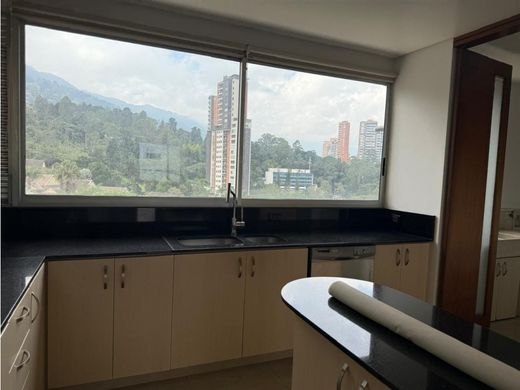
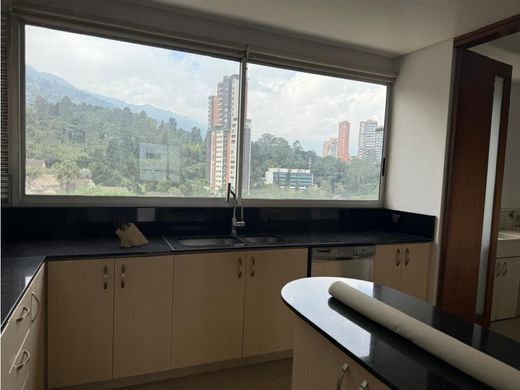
+ knife block [113,214,149,248]
